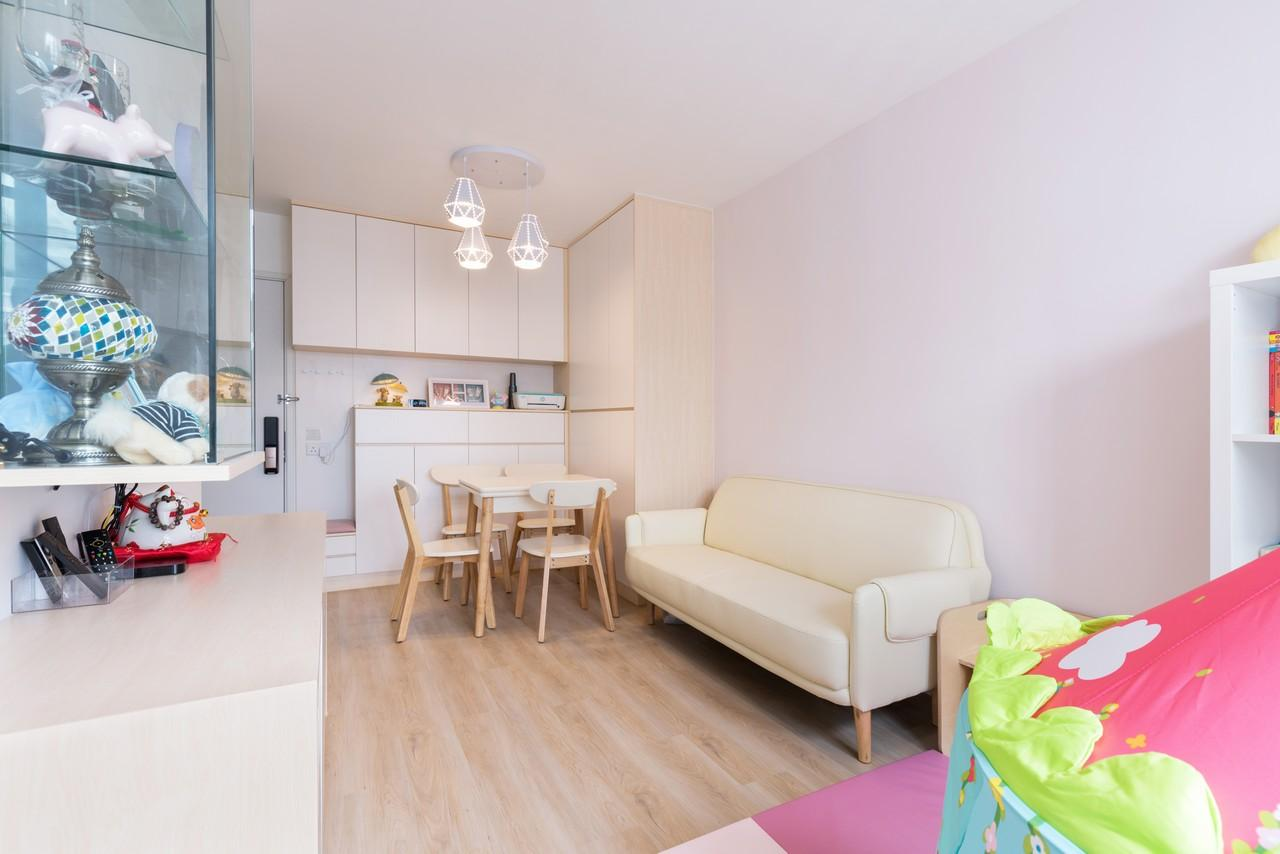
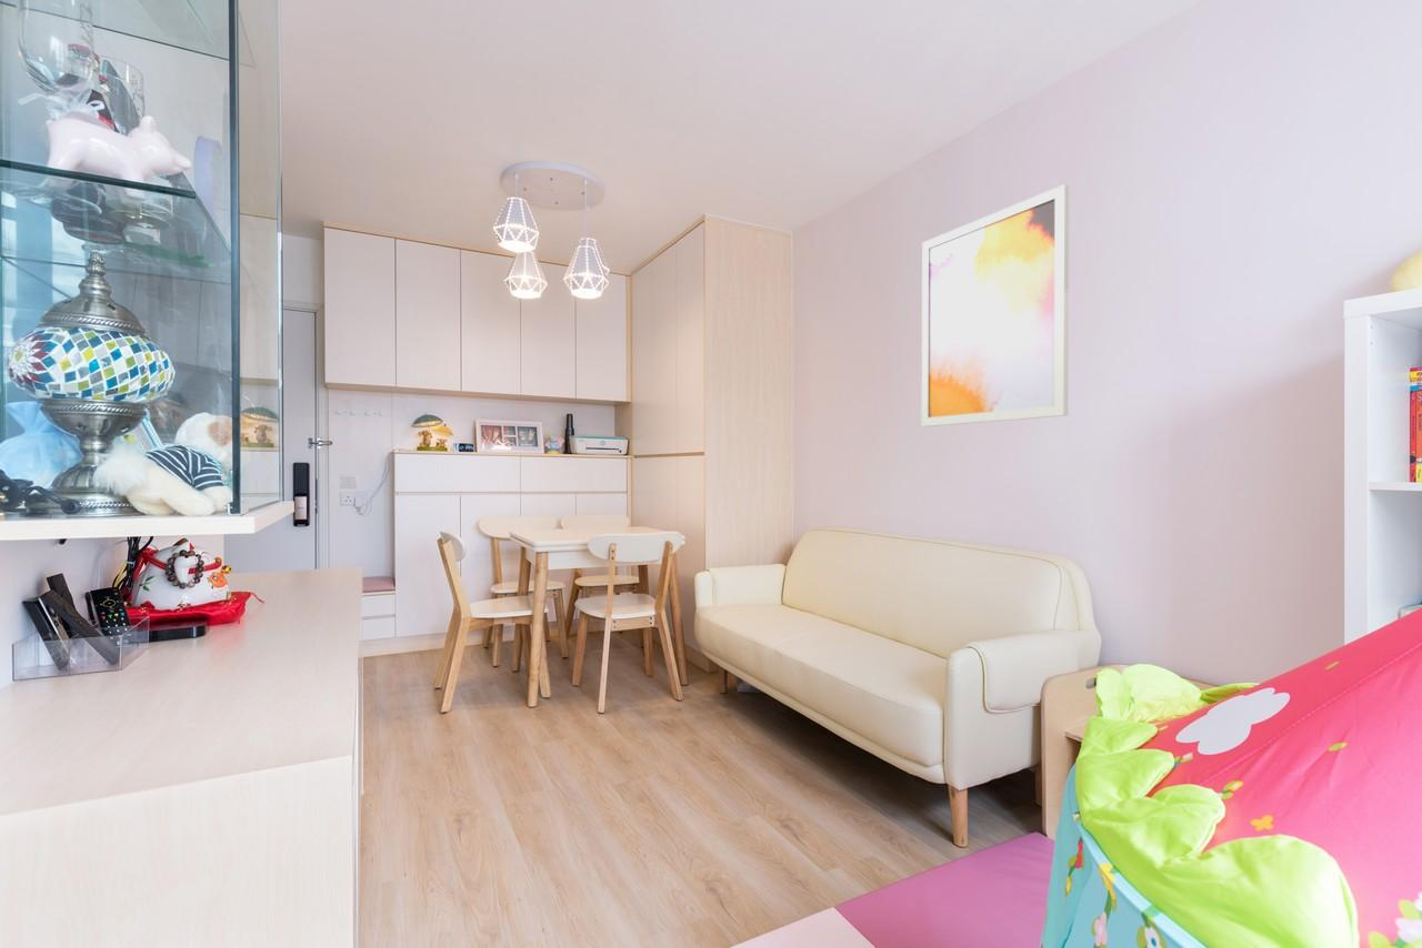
+ wall art [921,183,1070,427]
